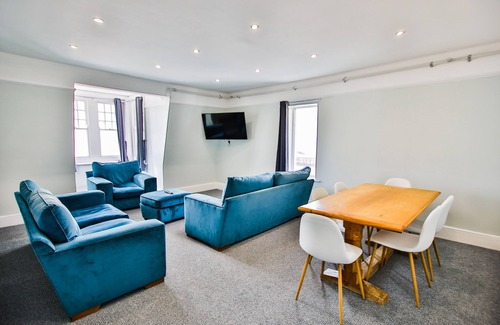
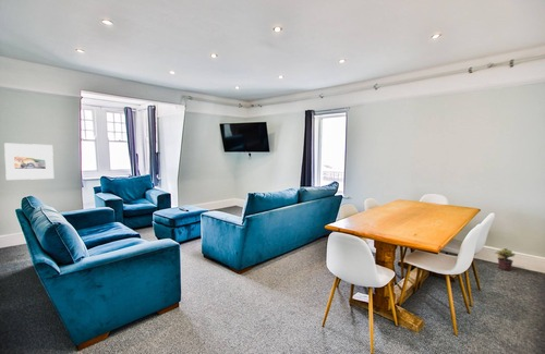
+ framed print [3,142,55,181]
+ potted plant [494,247,517,271]
